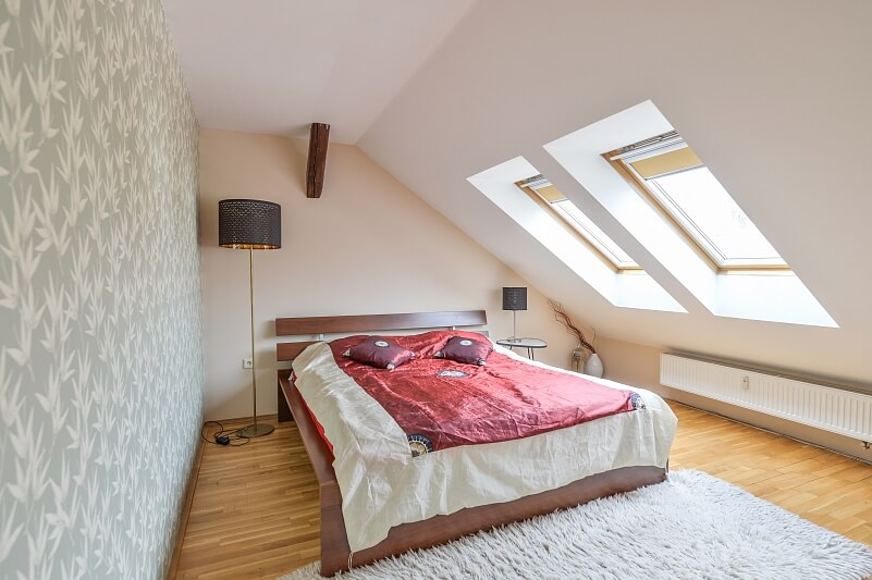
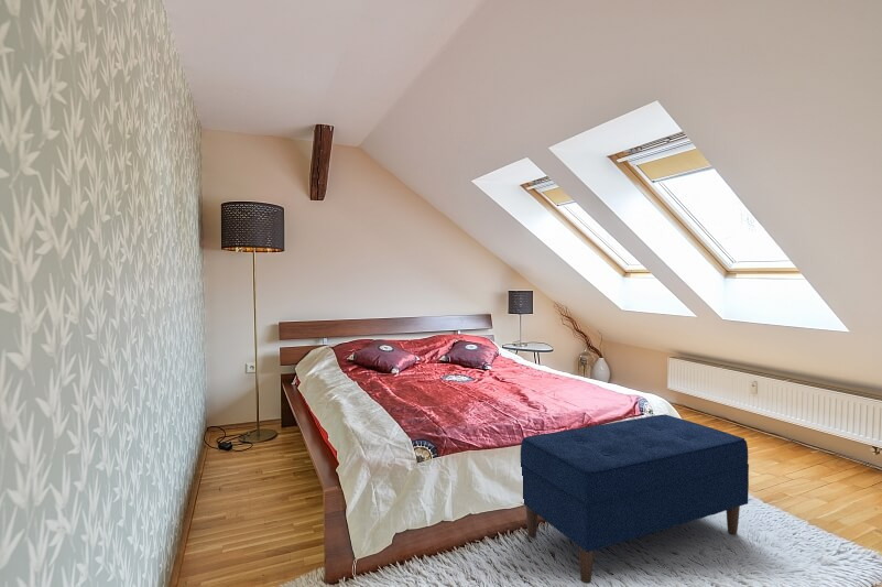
+ bench [520,413,750,585]
